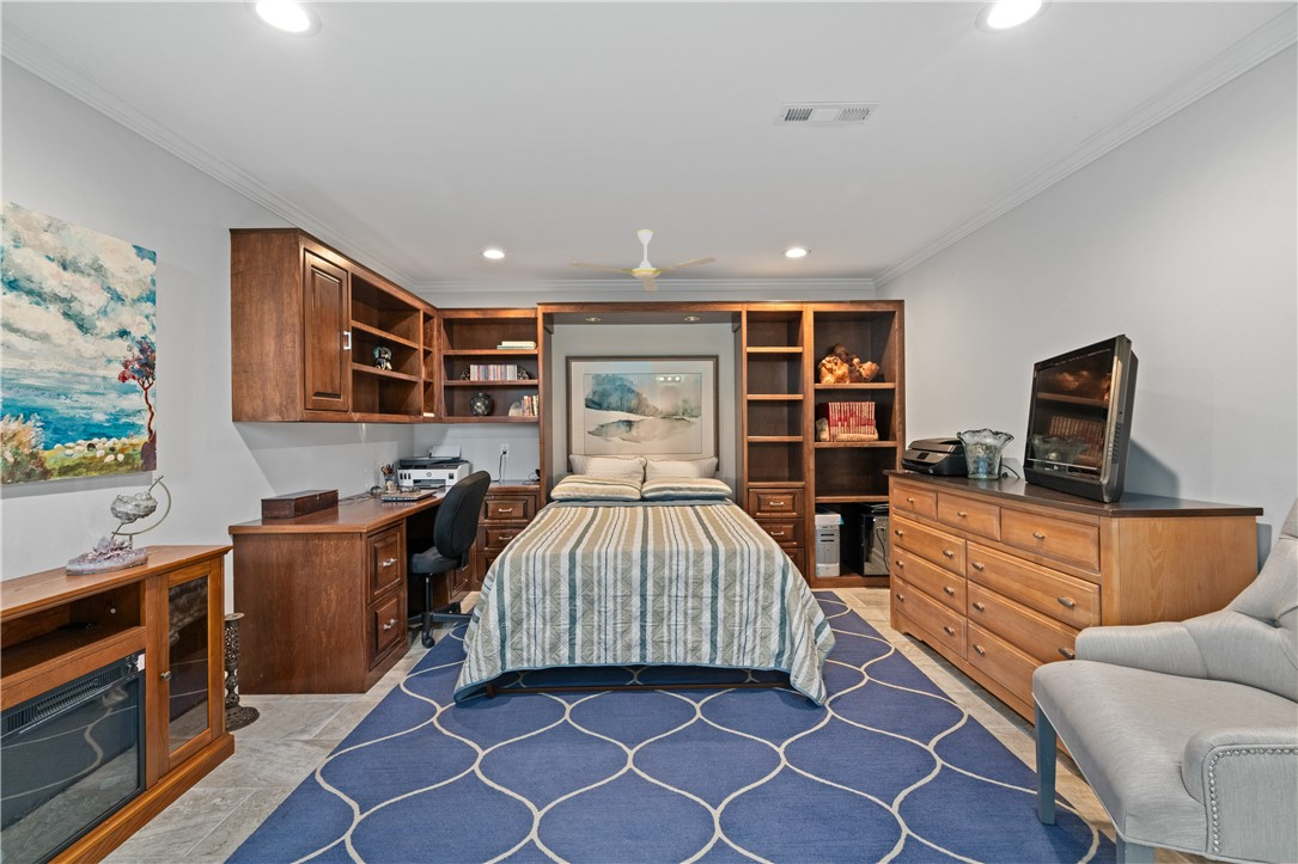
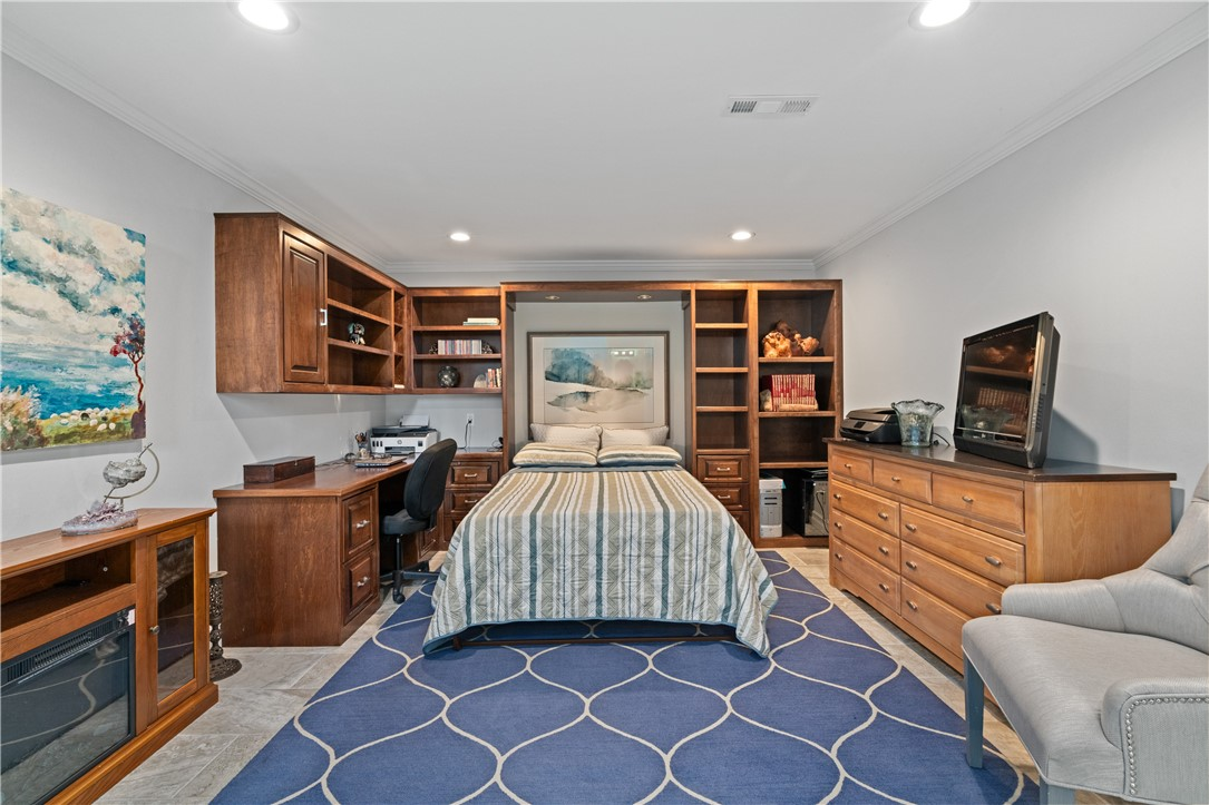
- ceiling fan [566,229,717,293]
